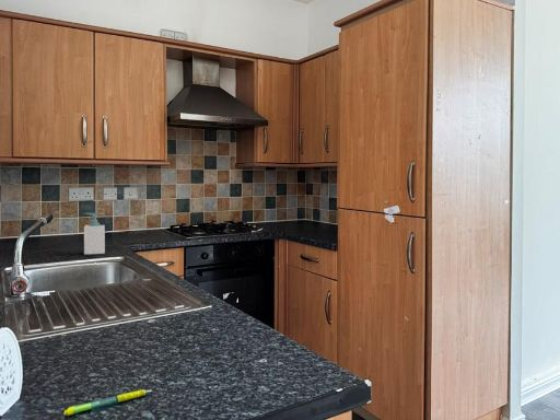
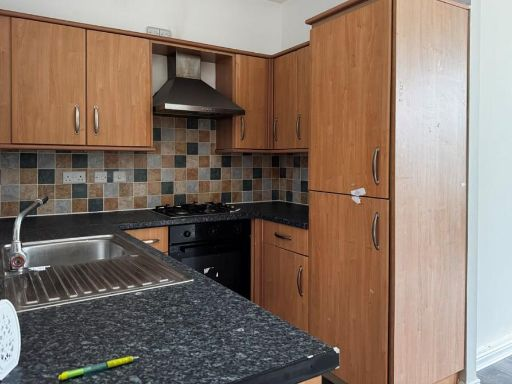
- soap bottle [83,212,106,256]
